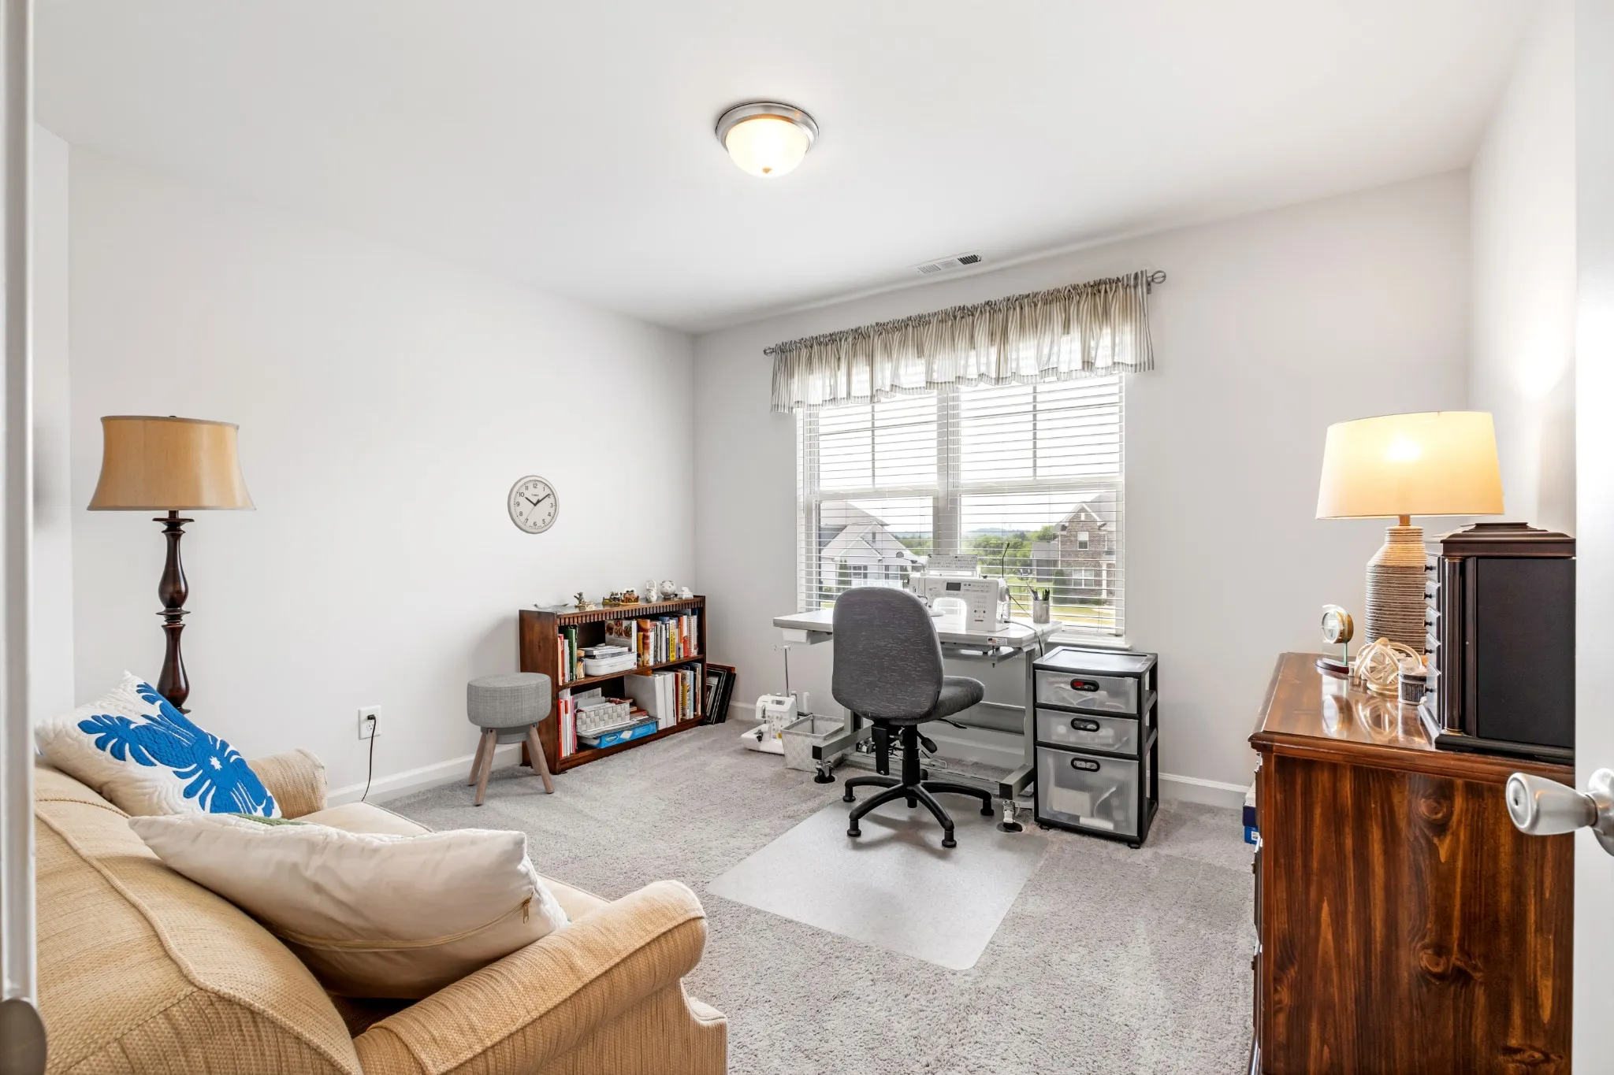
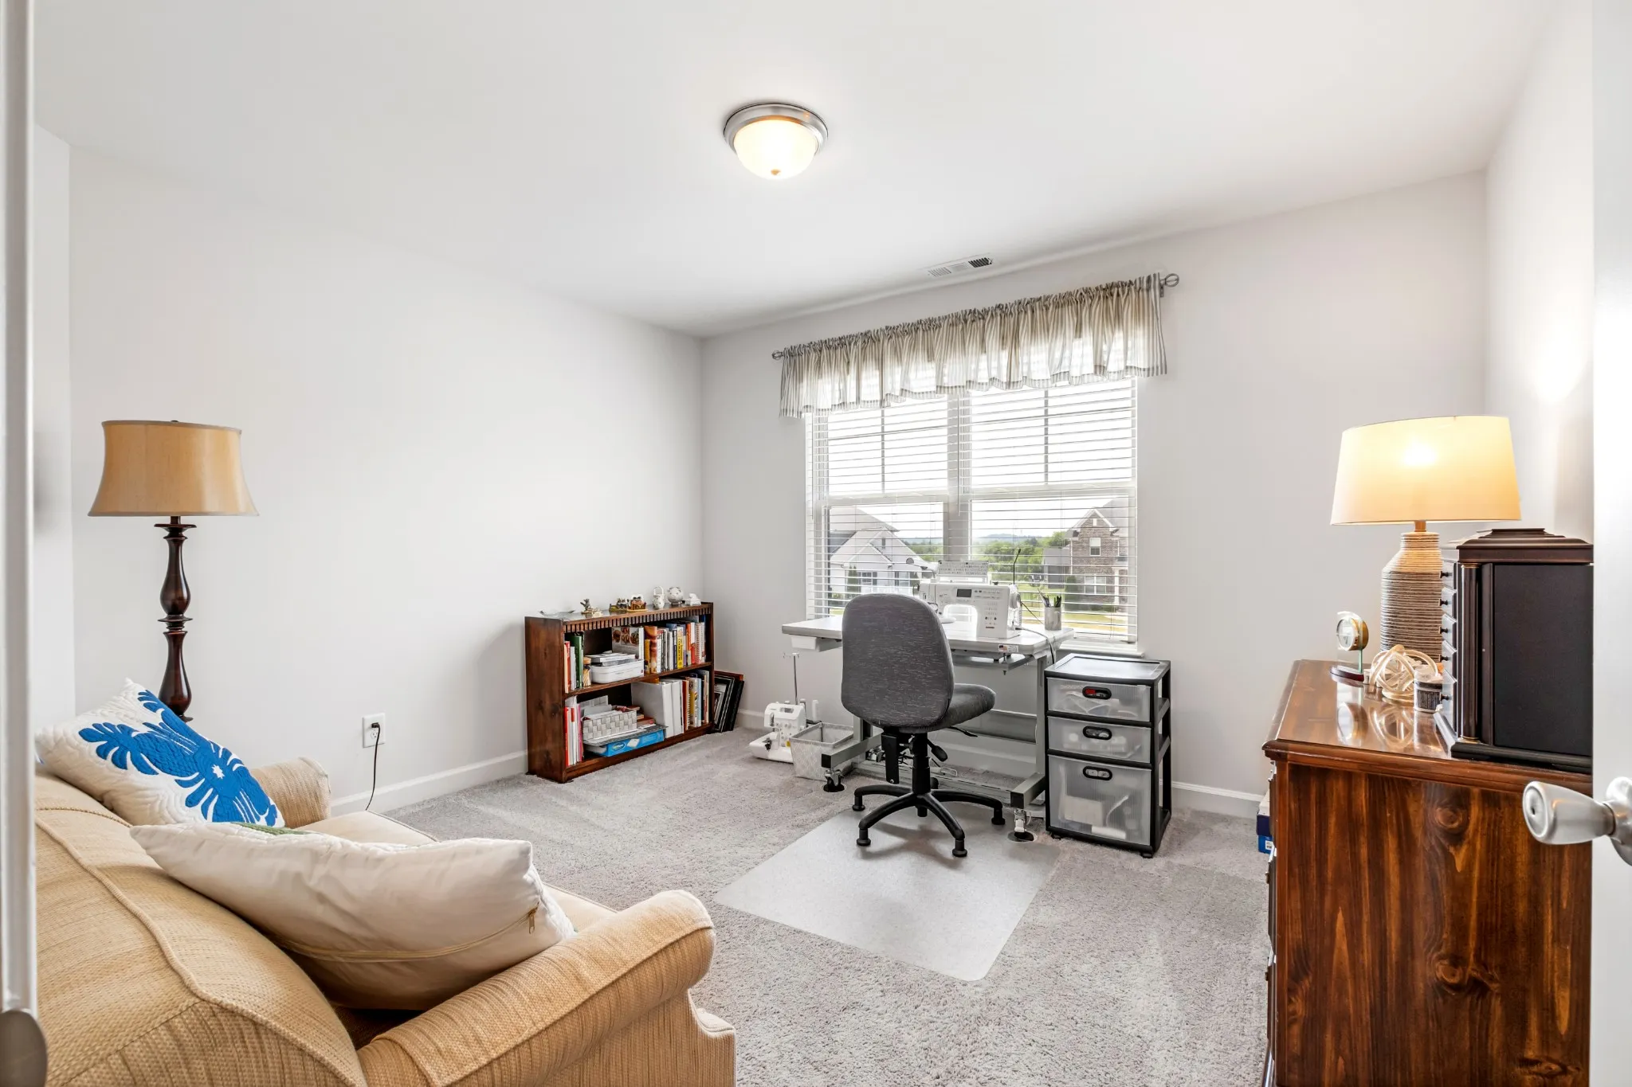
- wall clock [506,474,560,535]
- ottoman [466,672,554,806]
